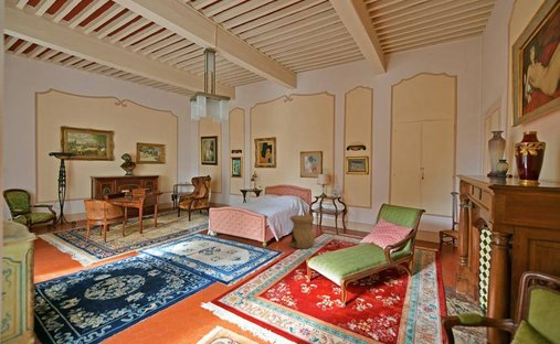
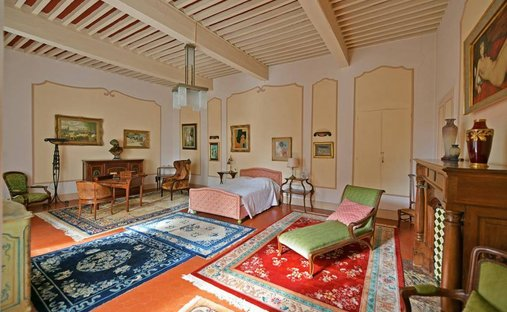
- side table [288,214,316,249]
